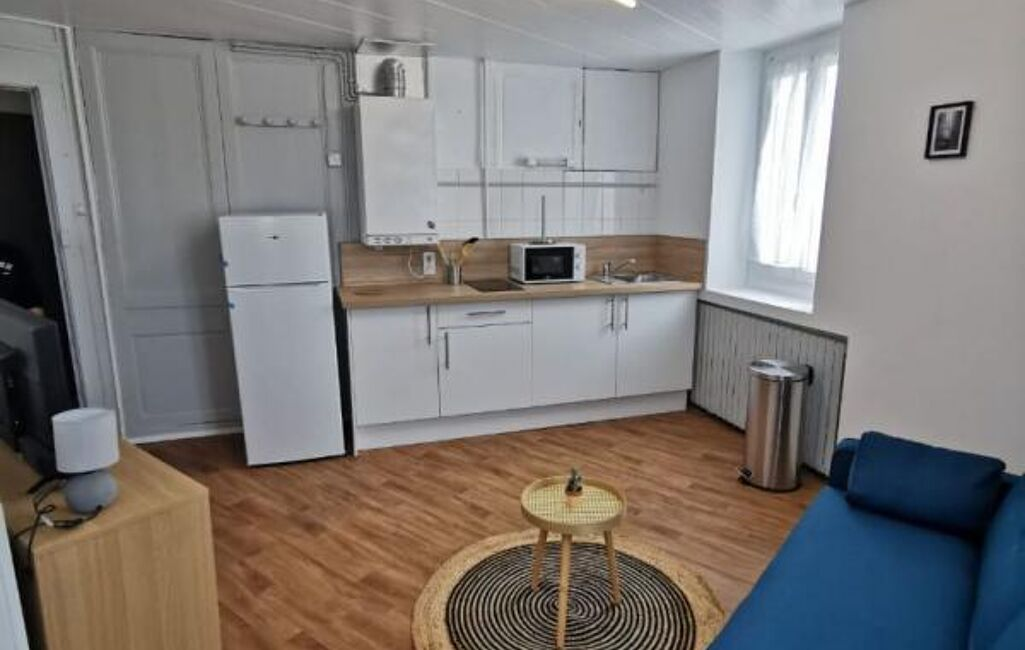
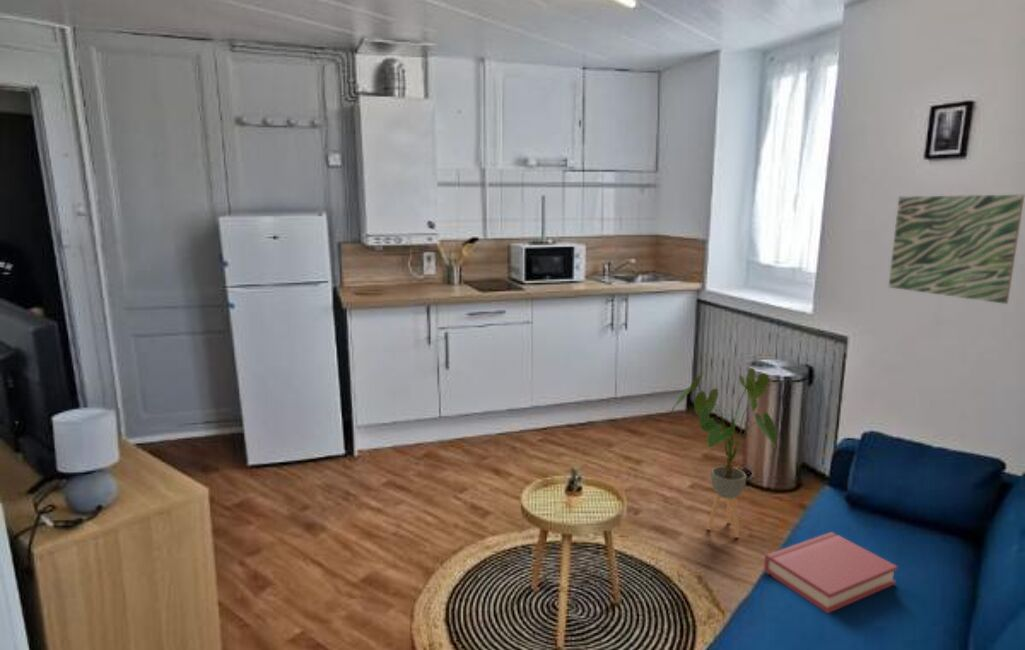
+ wall art [888,194,1025,305]
+ house plant [671,367,778,539]
+ hardback book [763,531,899,614]
